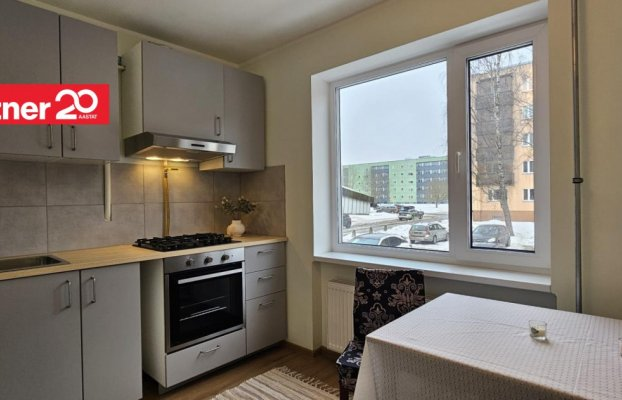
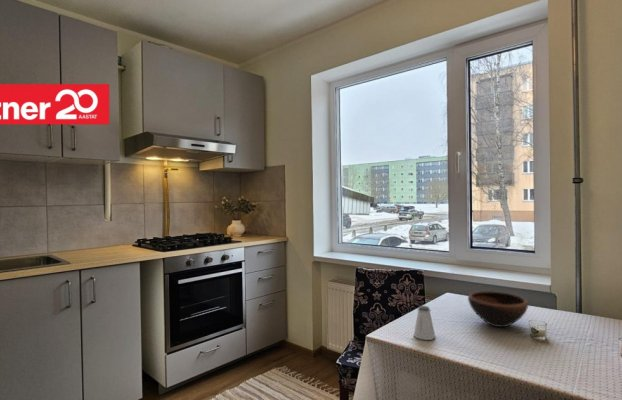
+ bowl [467,290,529,328]
+ saltshaker [413,305,436,341]
